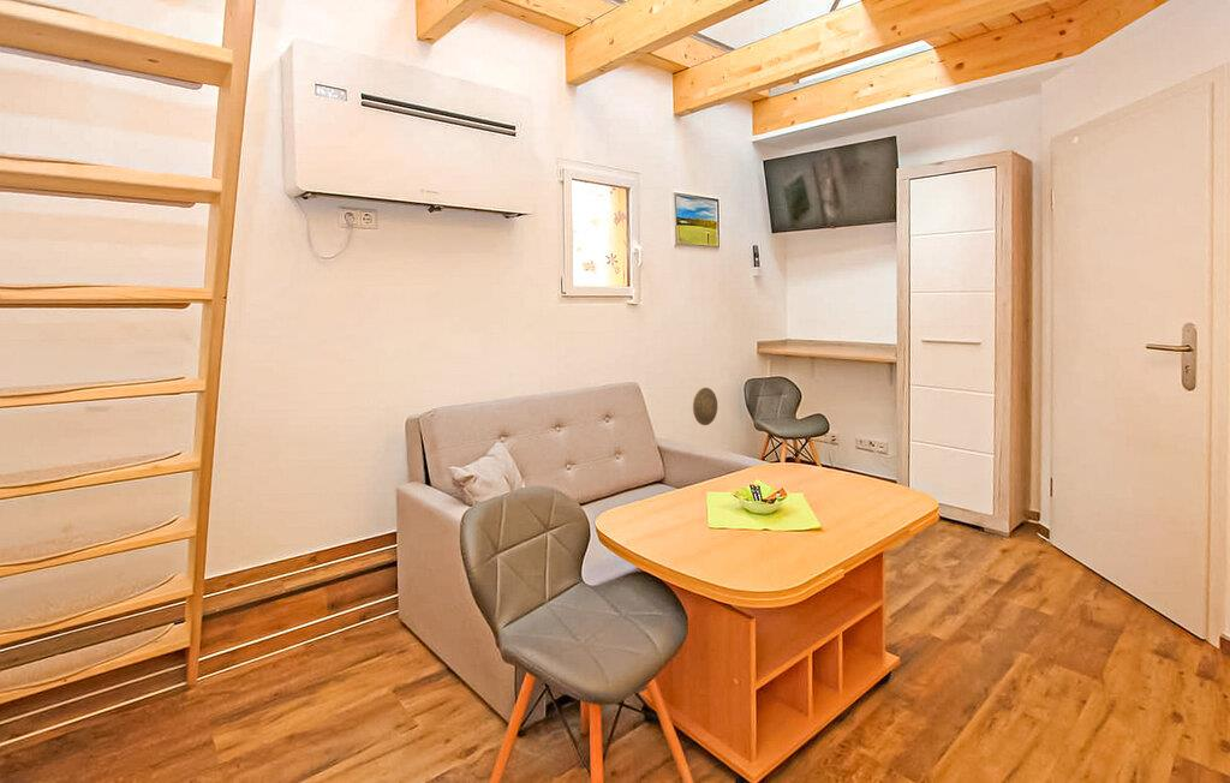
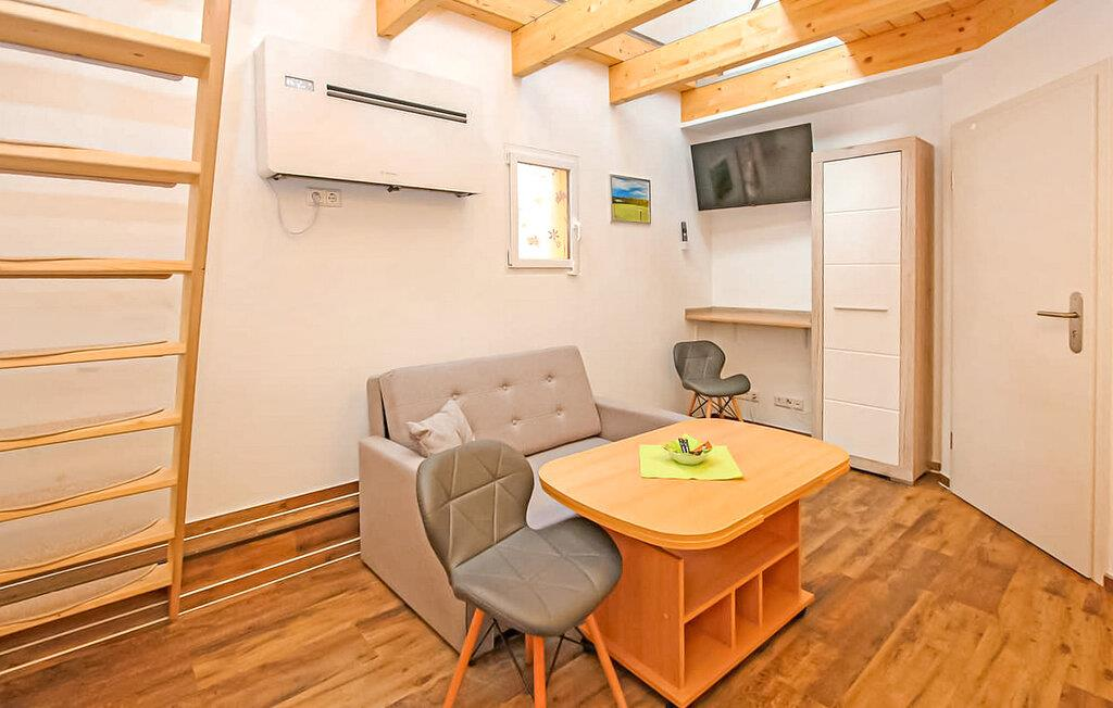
- decorative plate [692,387,718,426]
